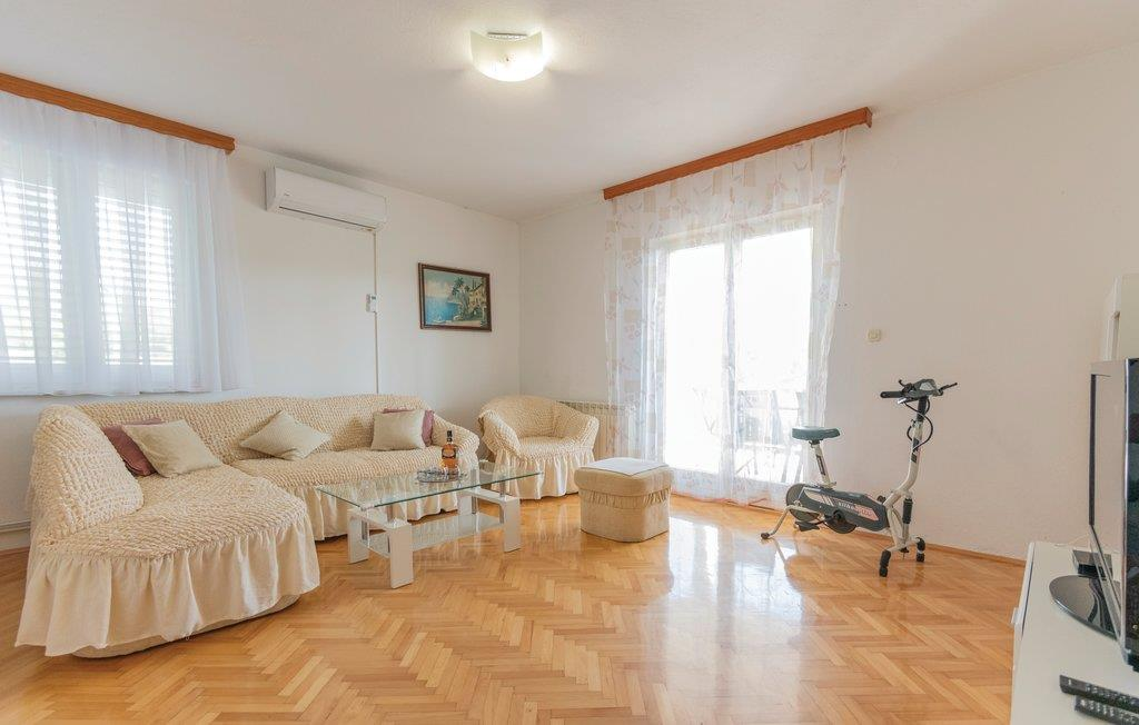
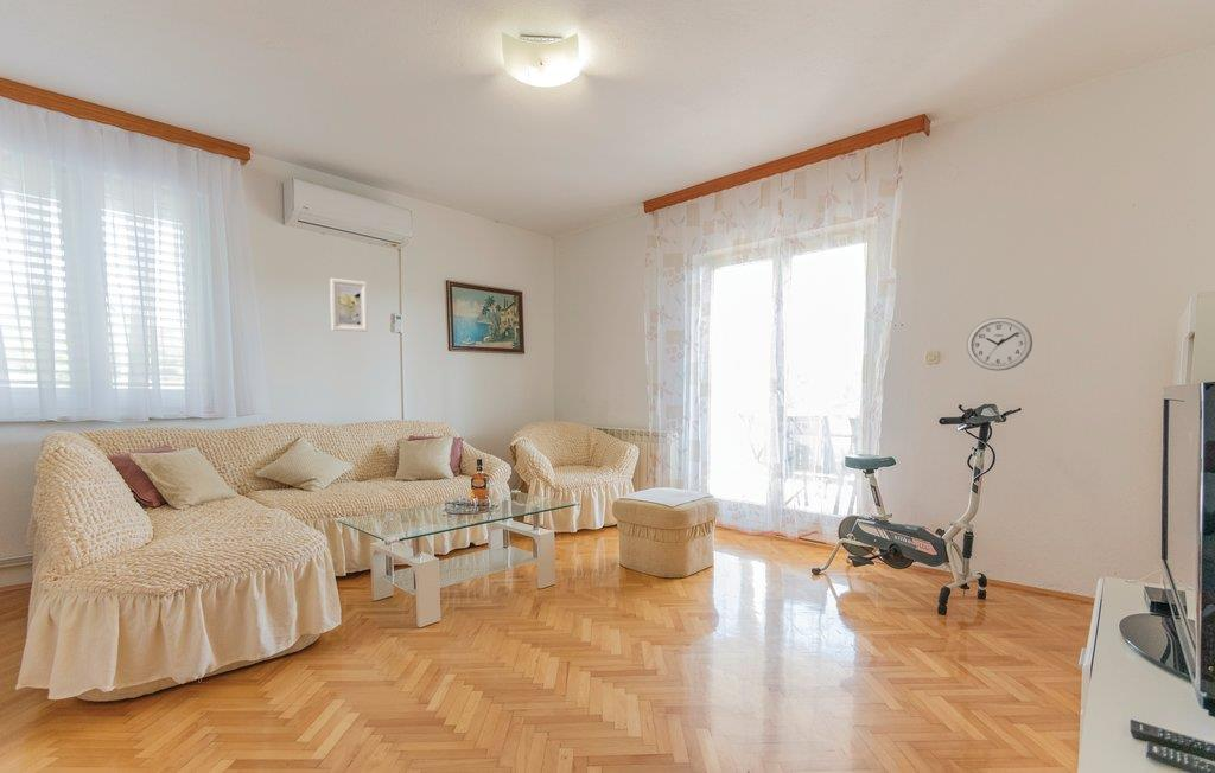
+ wall clock [966,317,1033,372]
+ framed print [329,277,369,333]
